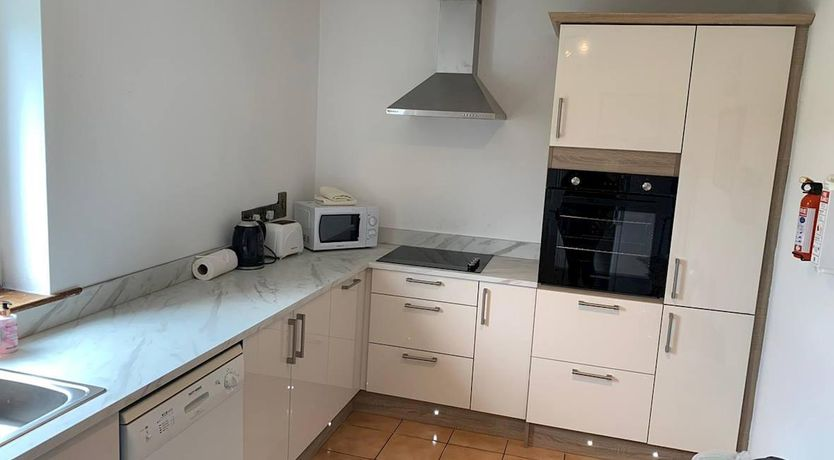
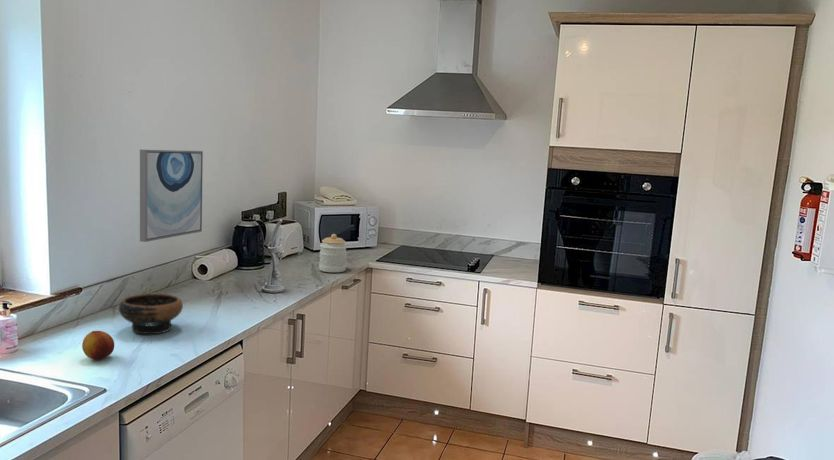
+ jar [318,233,348,273]
+ utensil holder [261,218,285,294]
+ bowl [118,293,184,335]
+ wall art [139,148,204,243]
+ fruit [81,330,115,361]
